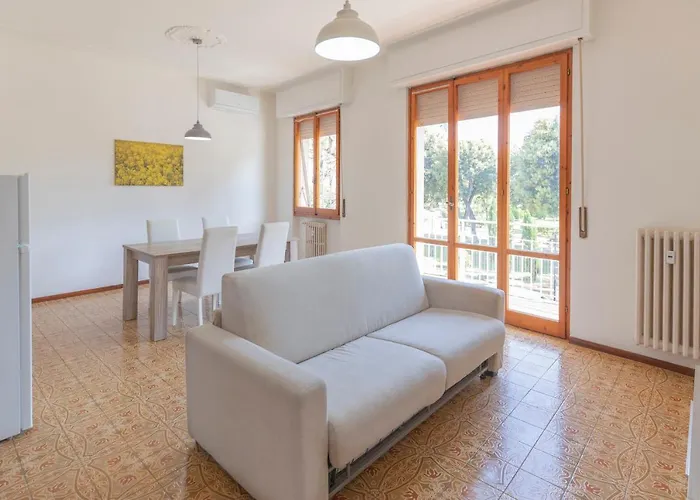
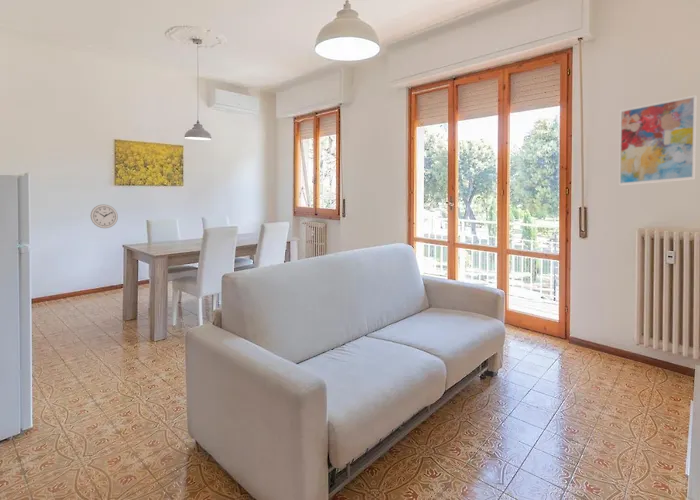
+ wall art [618,94,698,186]
+ wall clock [90,203,119,229]
